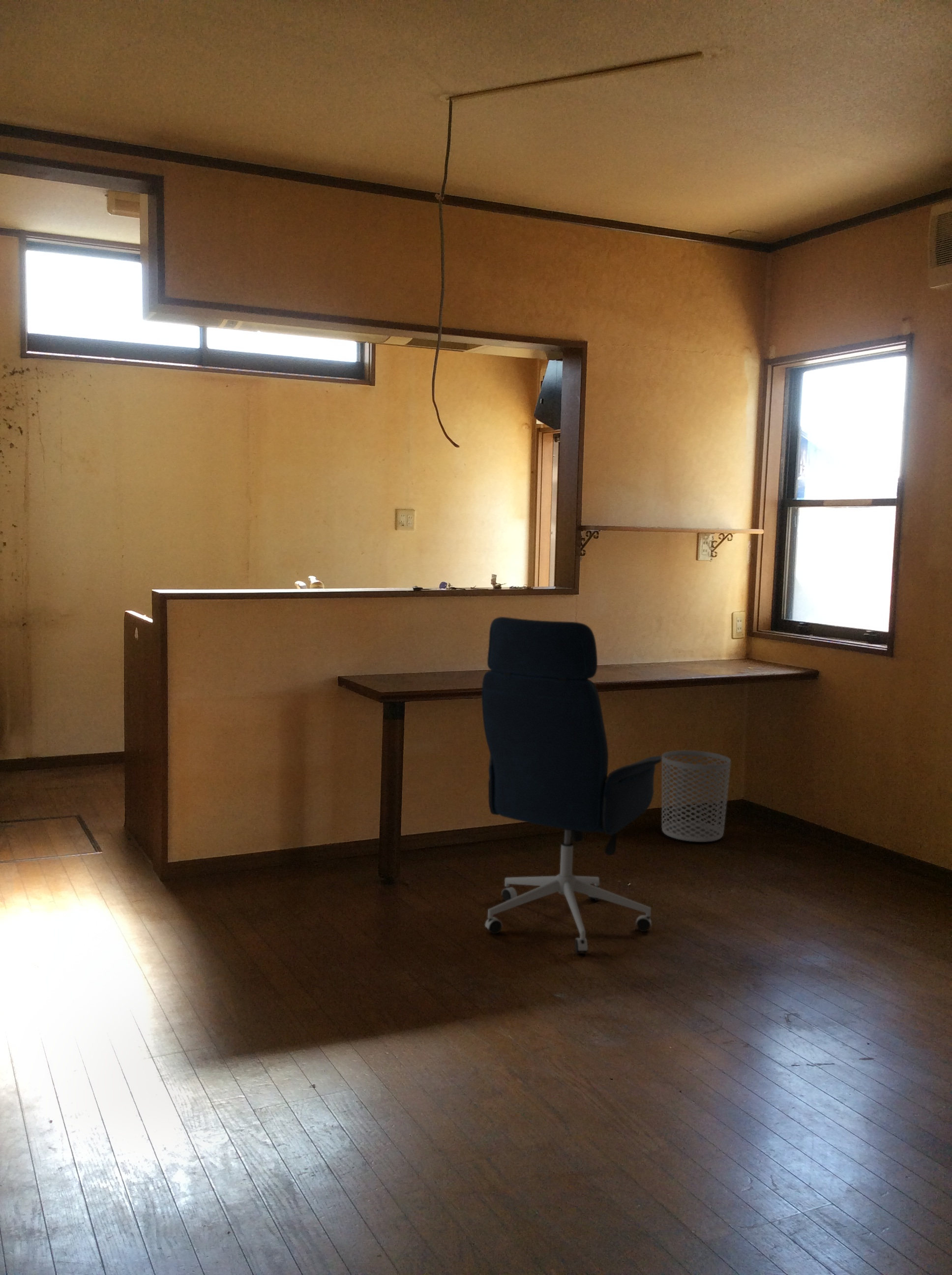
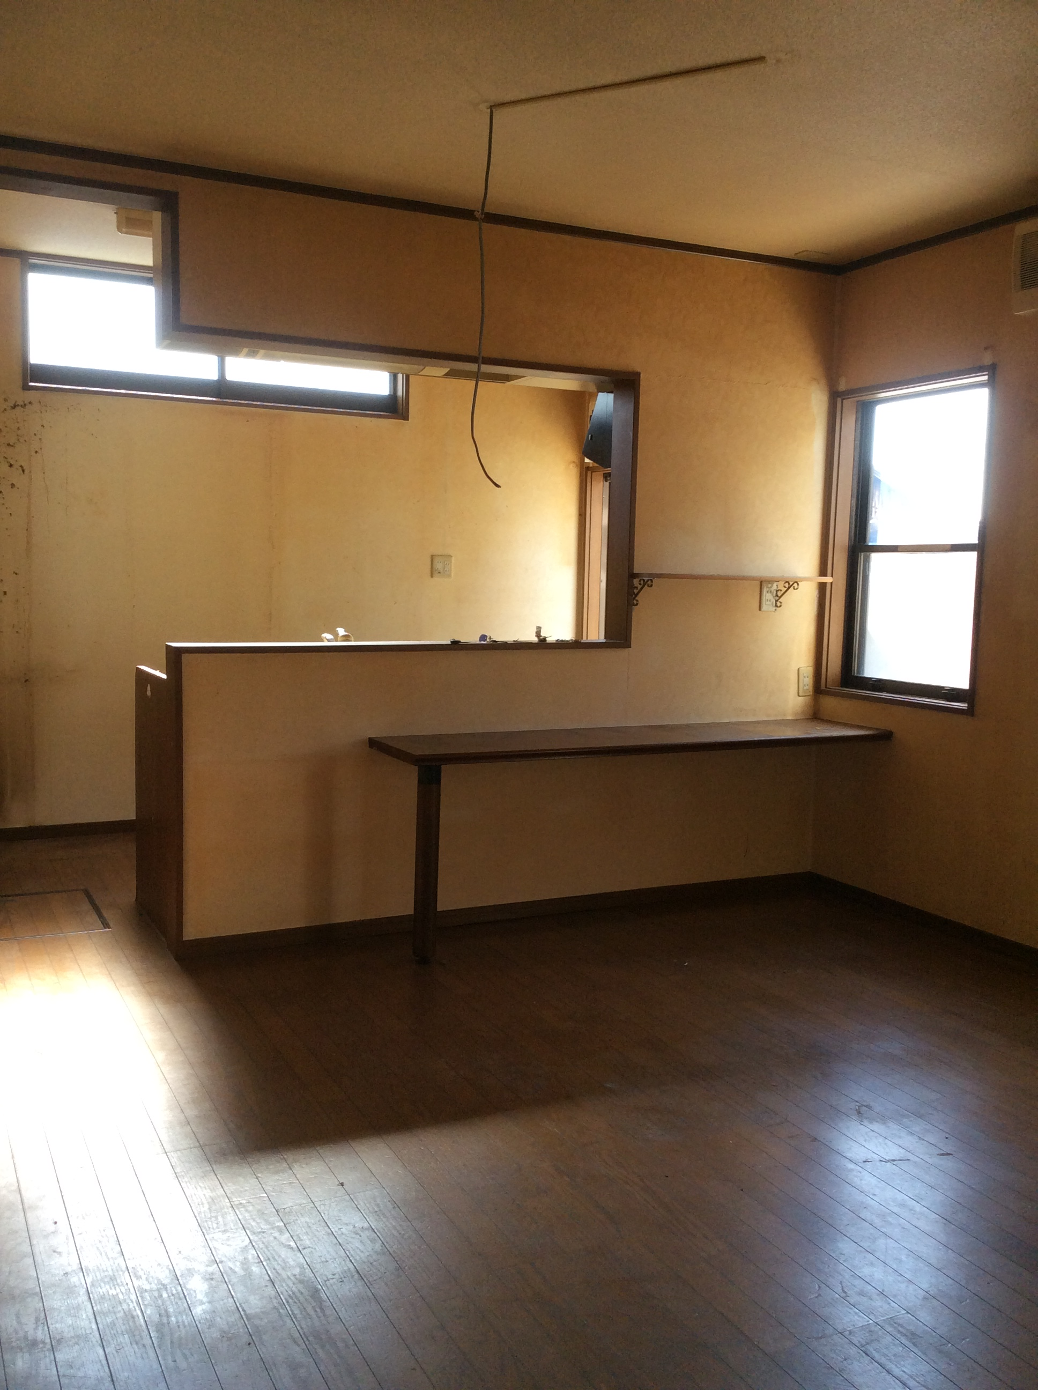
- waste bin [661,750,731,843]
- office chair [481,616,662,954]
